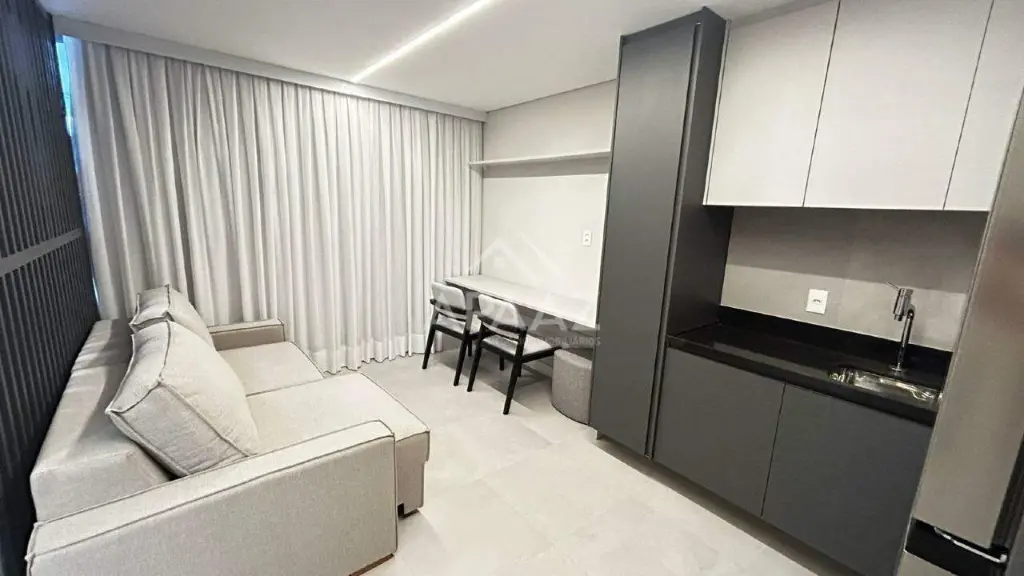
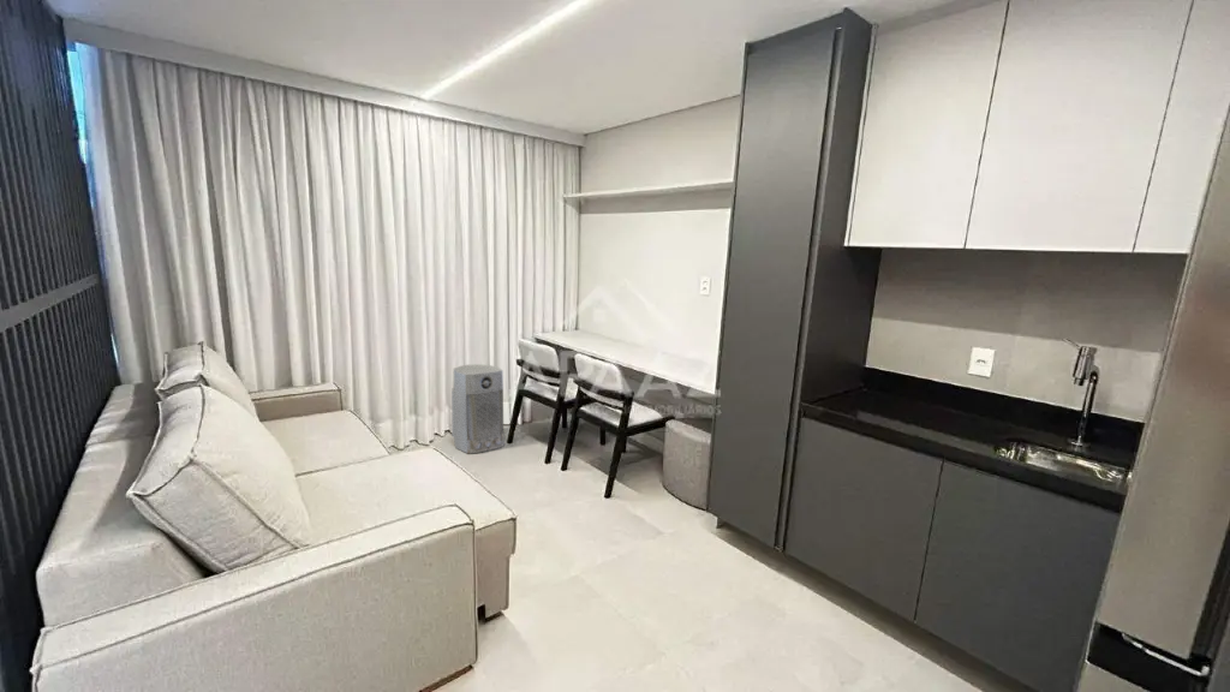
+ air purifier [450,363,506,455]
